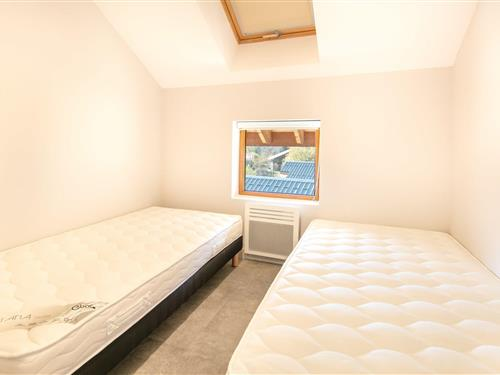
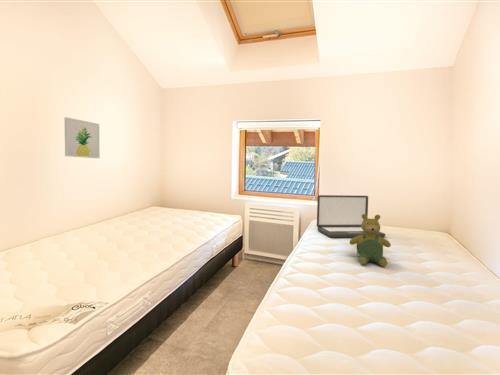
+ laptop [316,194,386,239]
+ teddy bear [349,214,392,267]
+ wall art [64,116,101,159]
